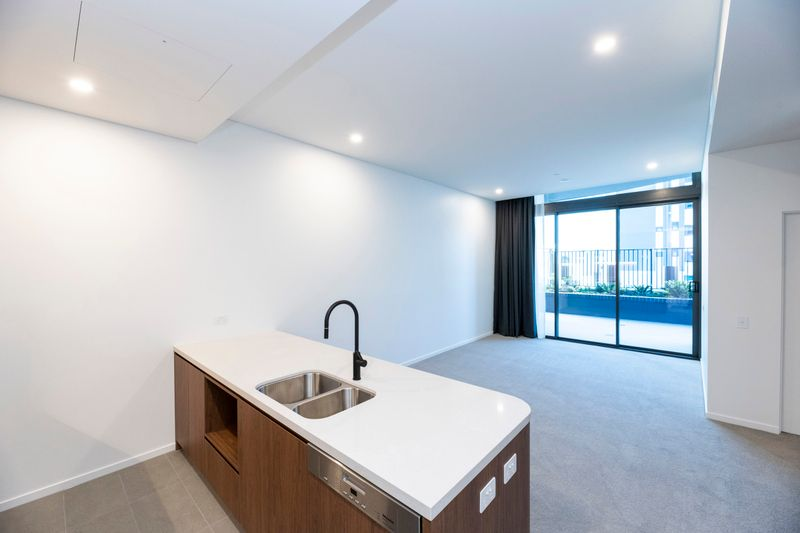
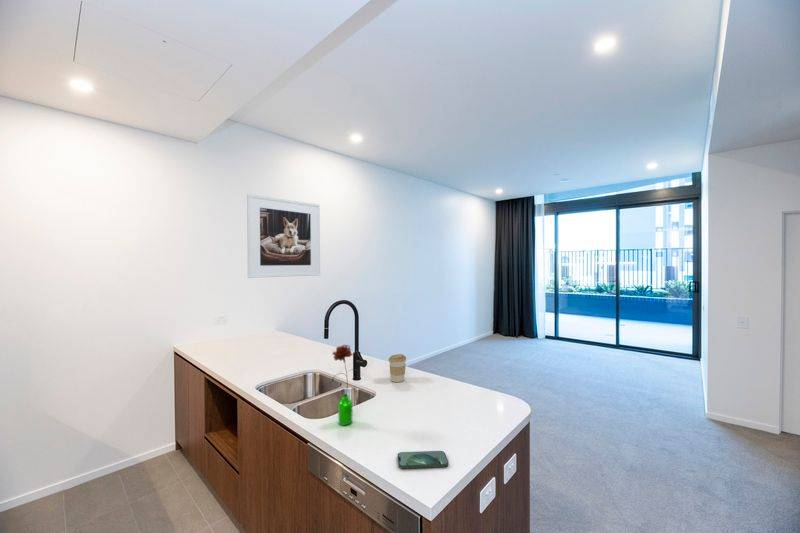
+ smartphone [397,450,449,469]
+ flower [331,344,359,426]
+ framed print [246,193,321,279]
+ coffee cup [388,353,407,383]
